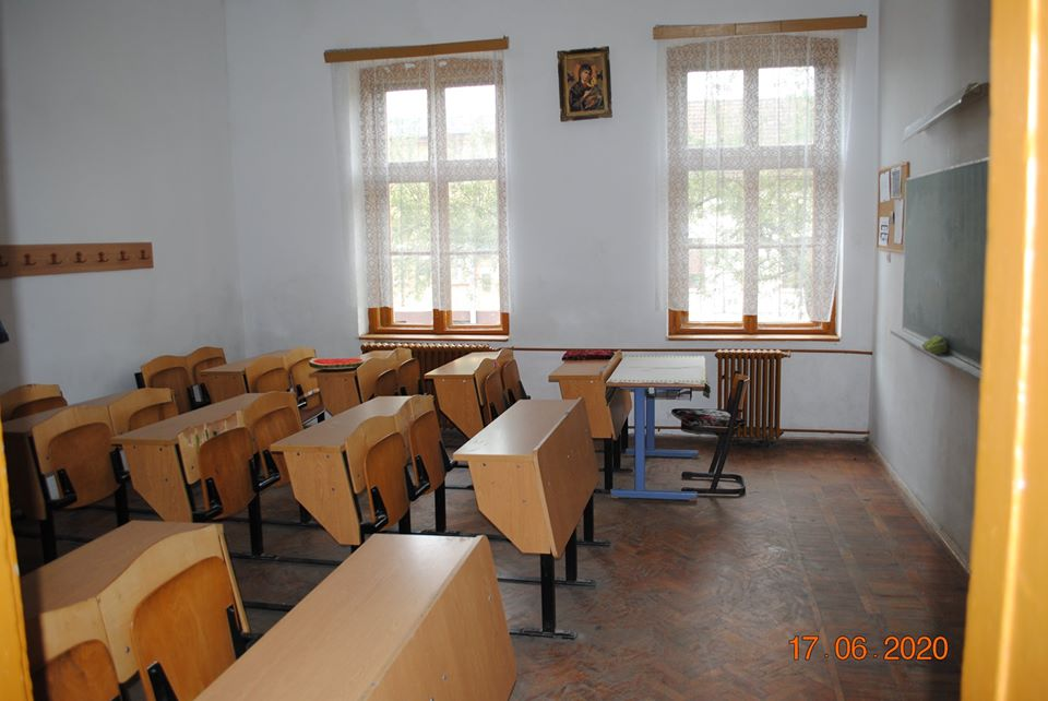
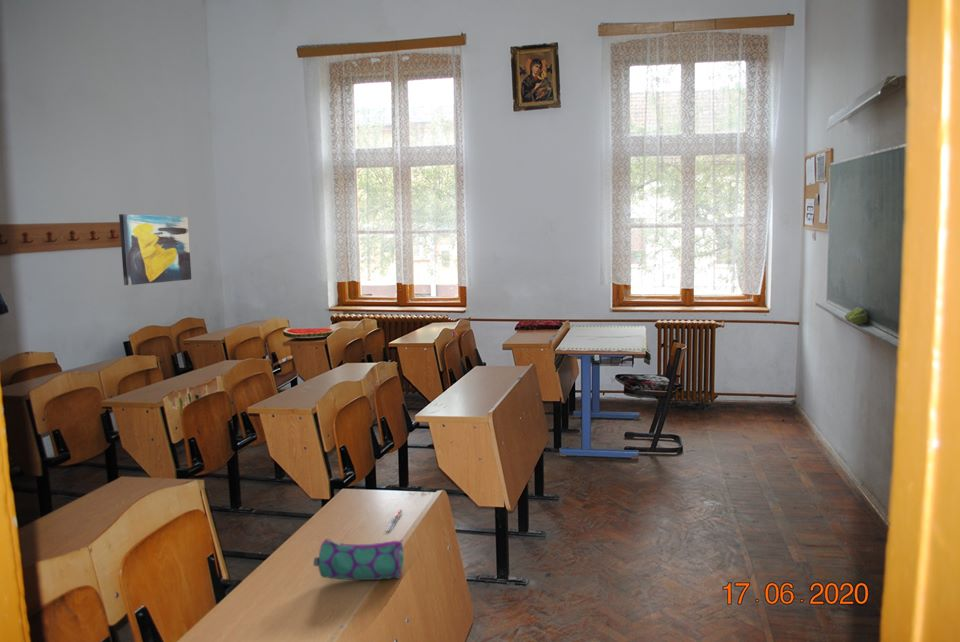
+ pen [385,508,403,532]
+ pencil case [312,537,405,581]
+ wall art [118,213,192,286]
